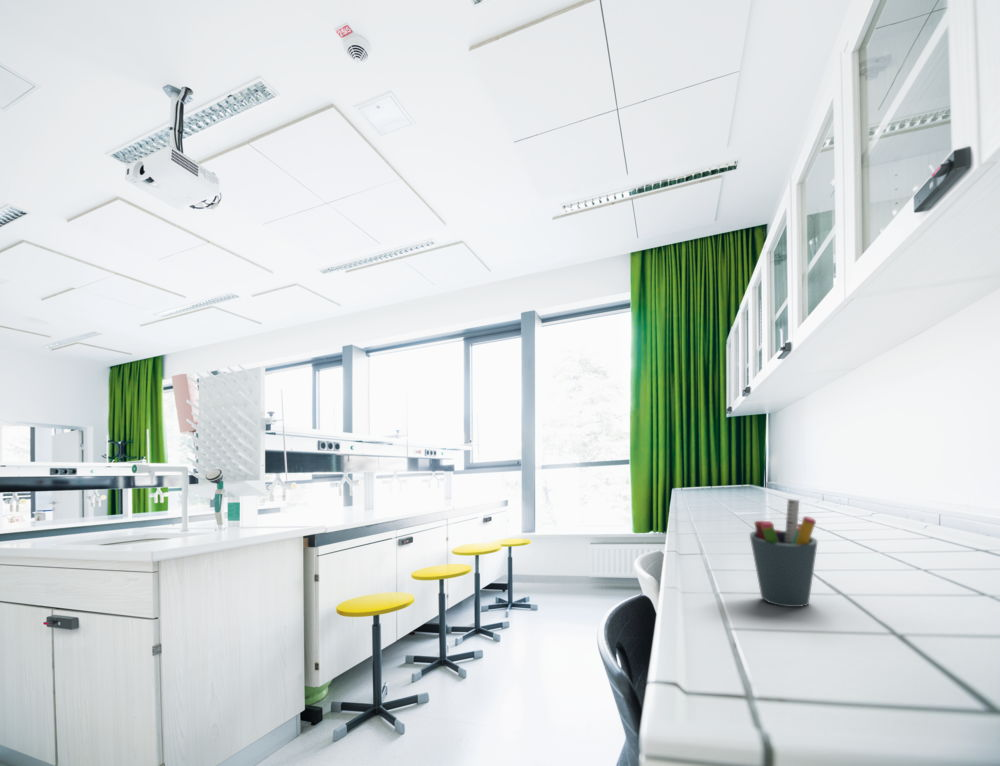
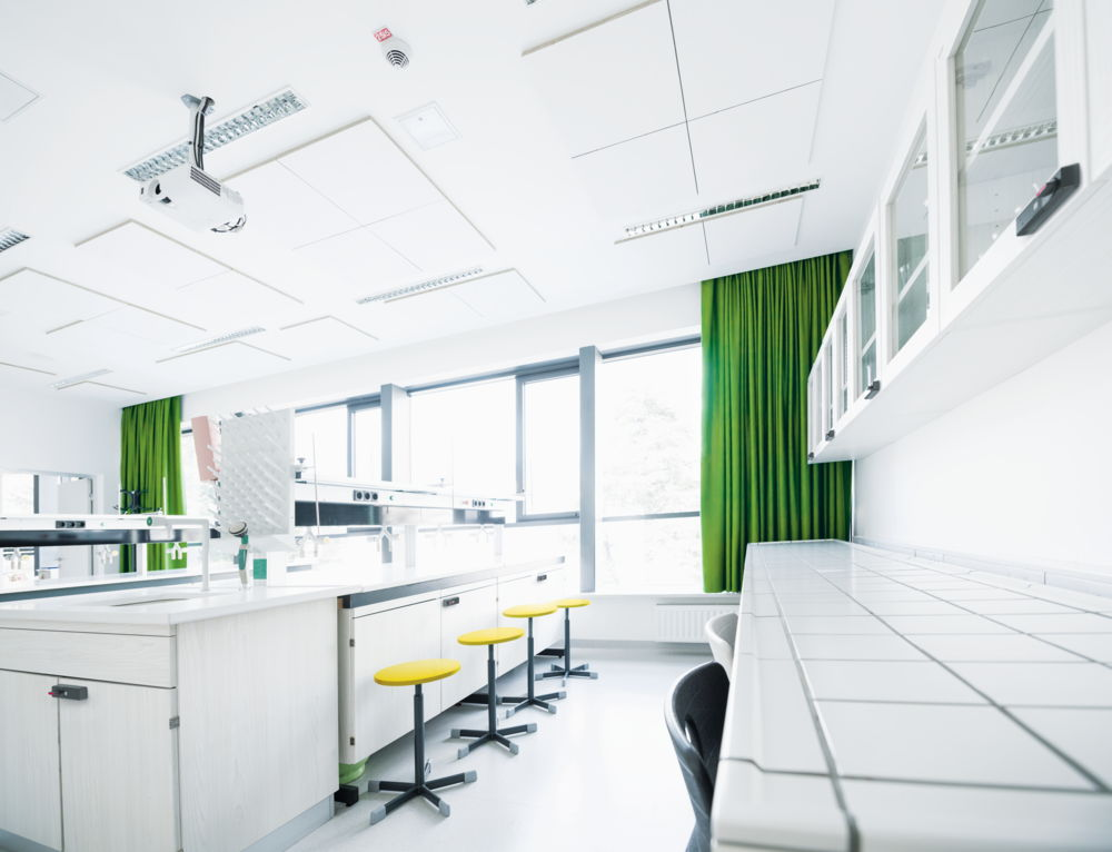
- pen holder [749,498,818,608]
